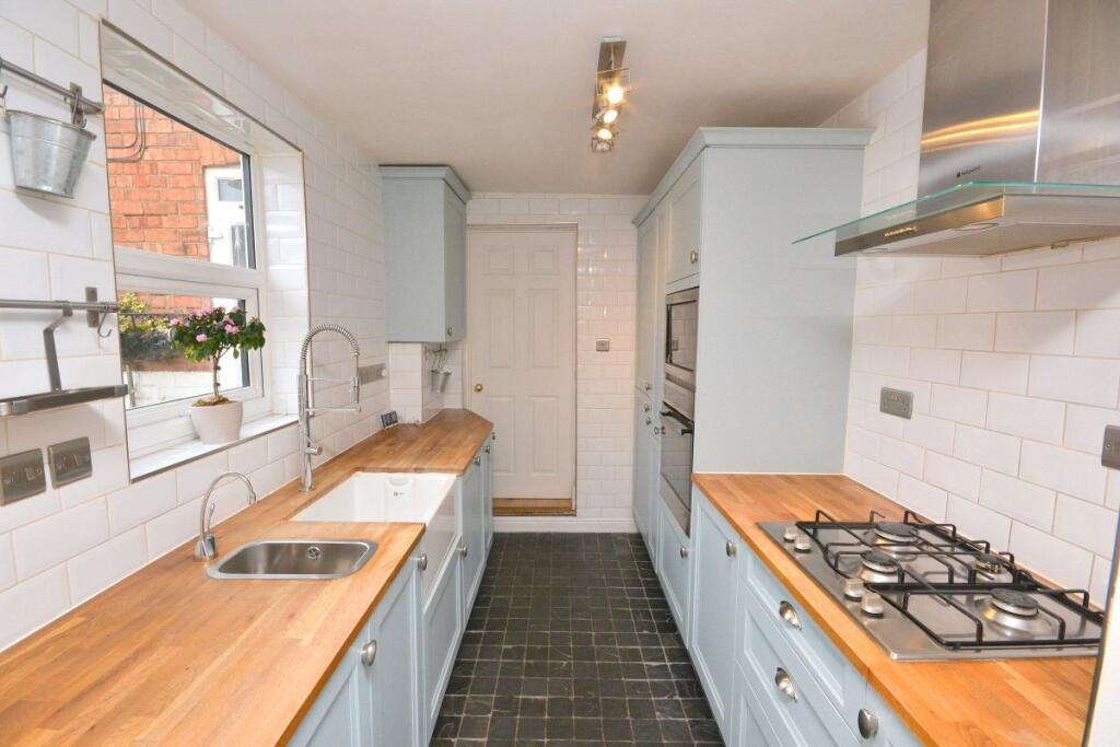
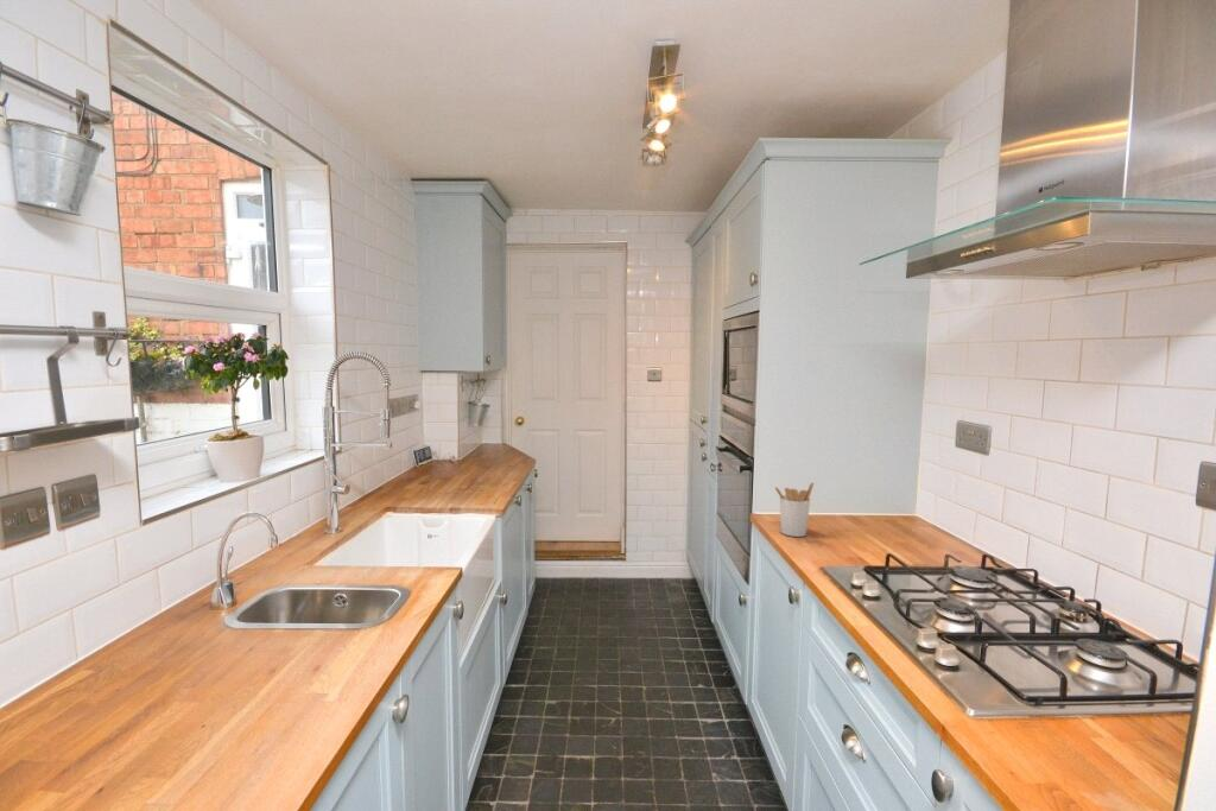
+ utensil holder [773,481,815,538]
